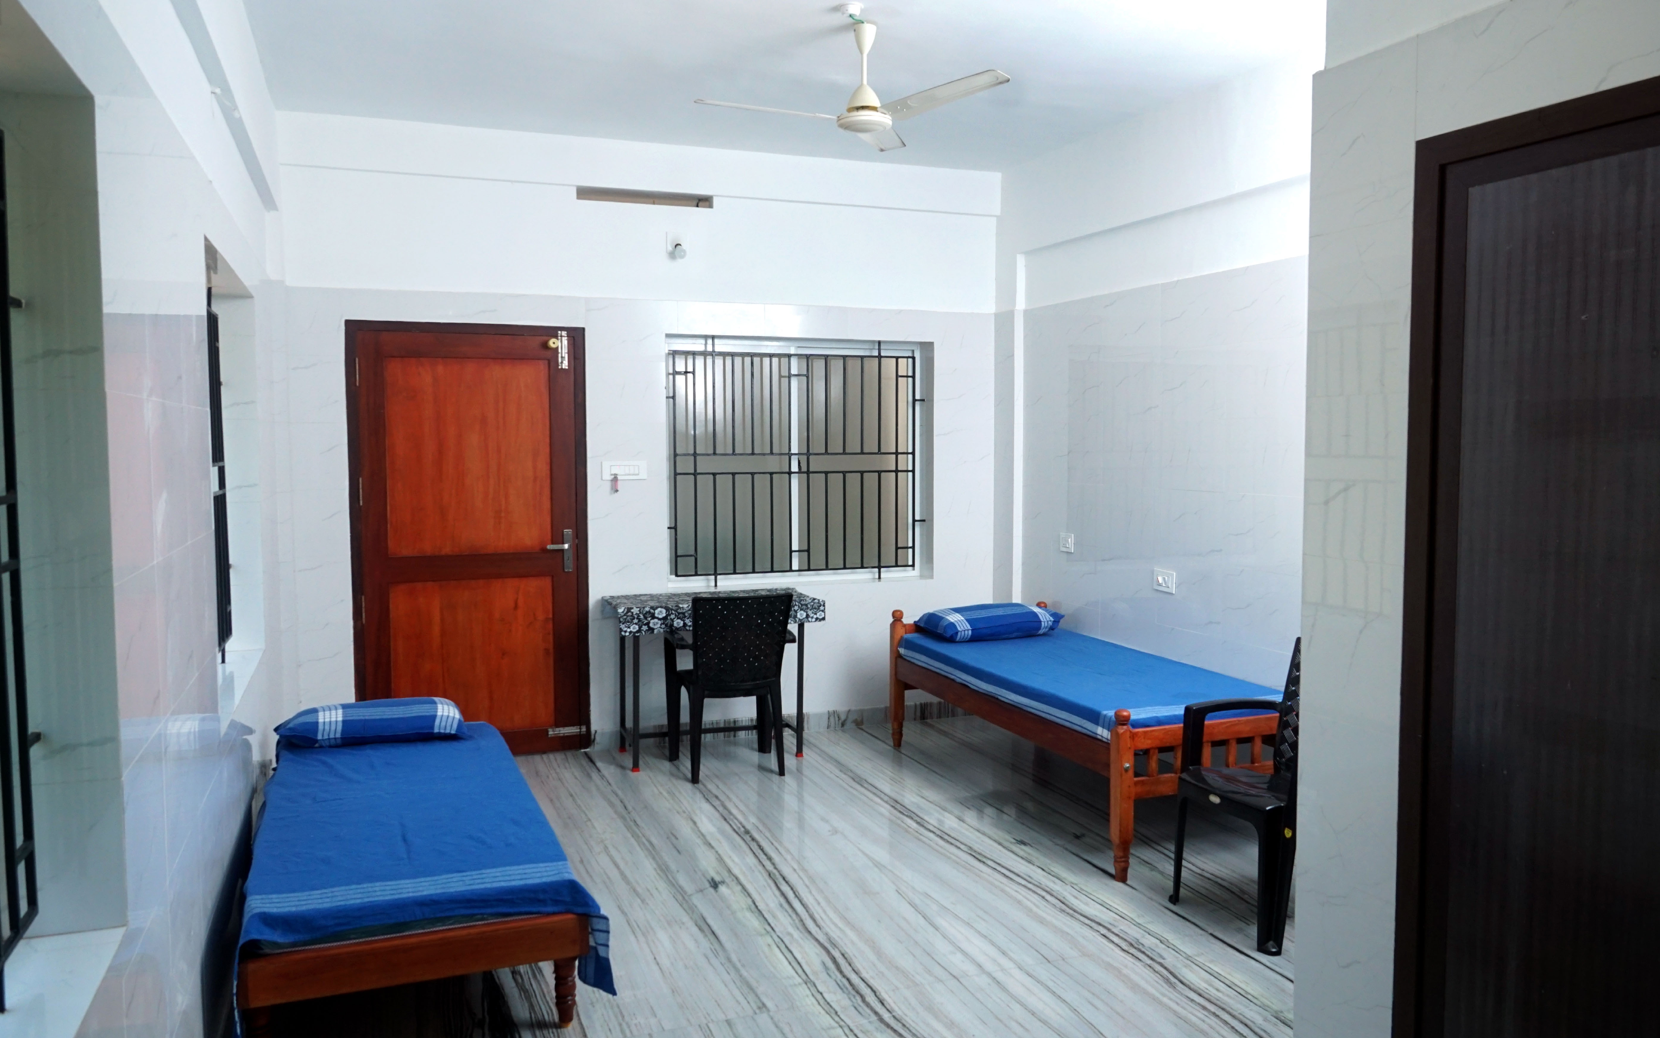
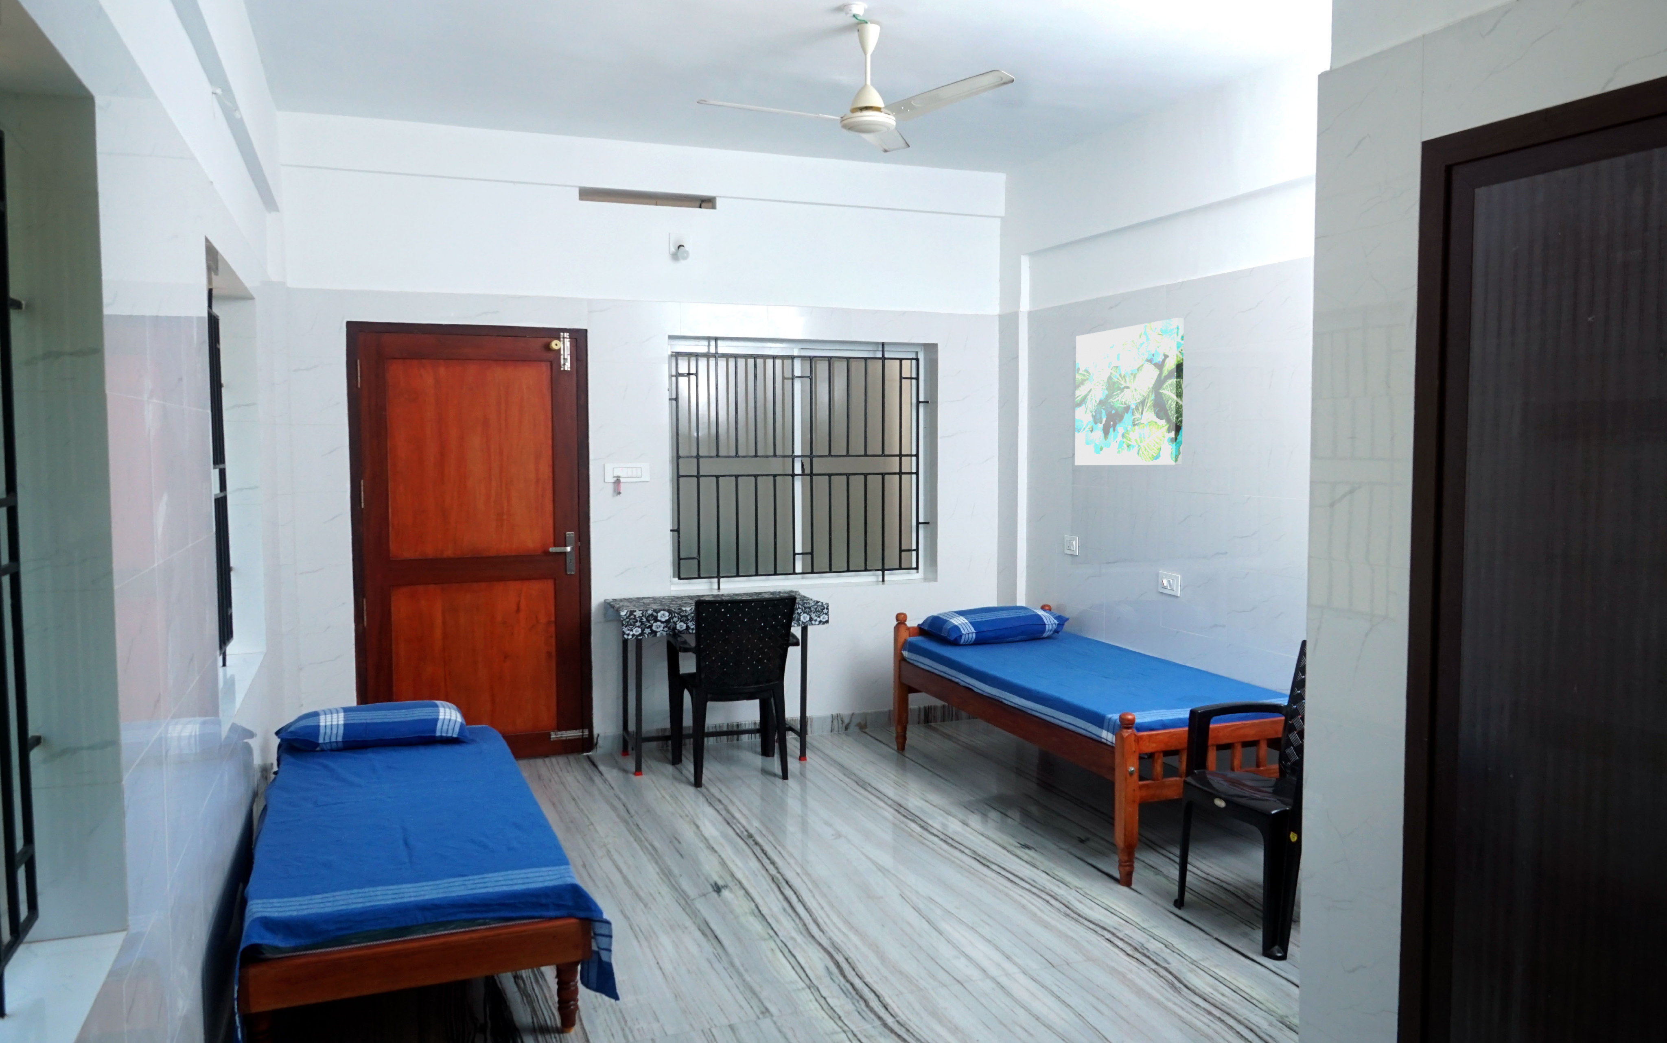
+ wall art [1074,317,1184,466]
